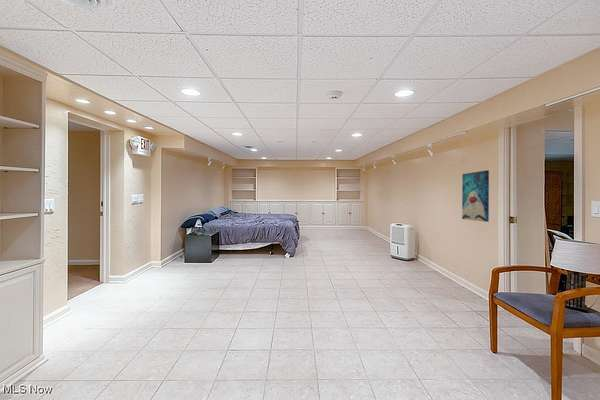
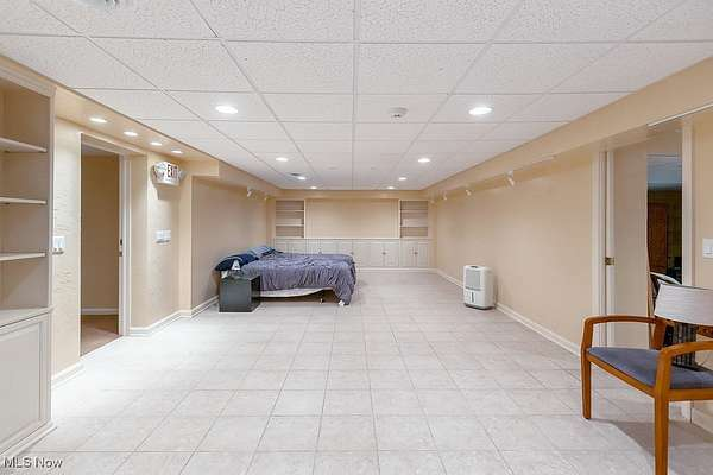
- wall art [461,169,490,223]
